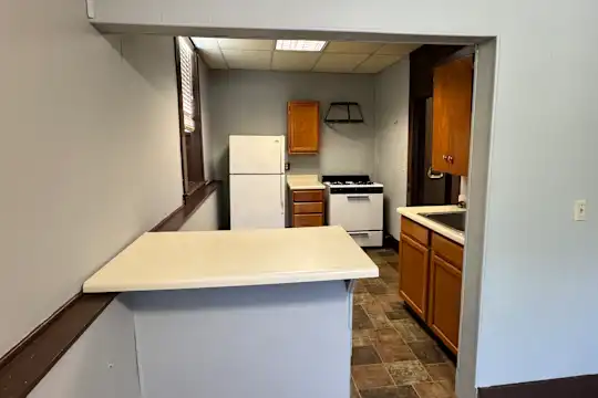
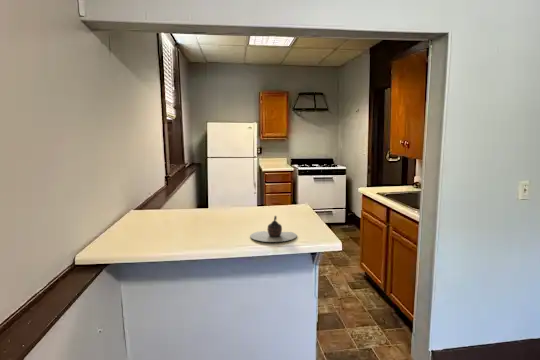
+ teapot [249,215,298,243]
